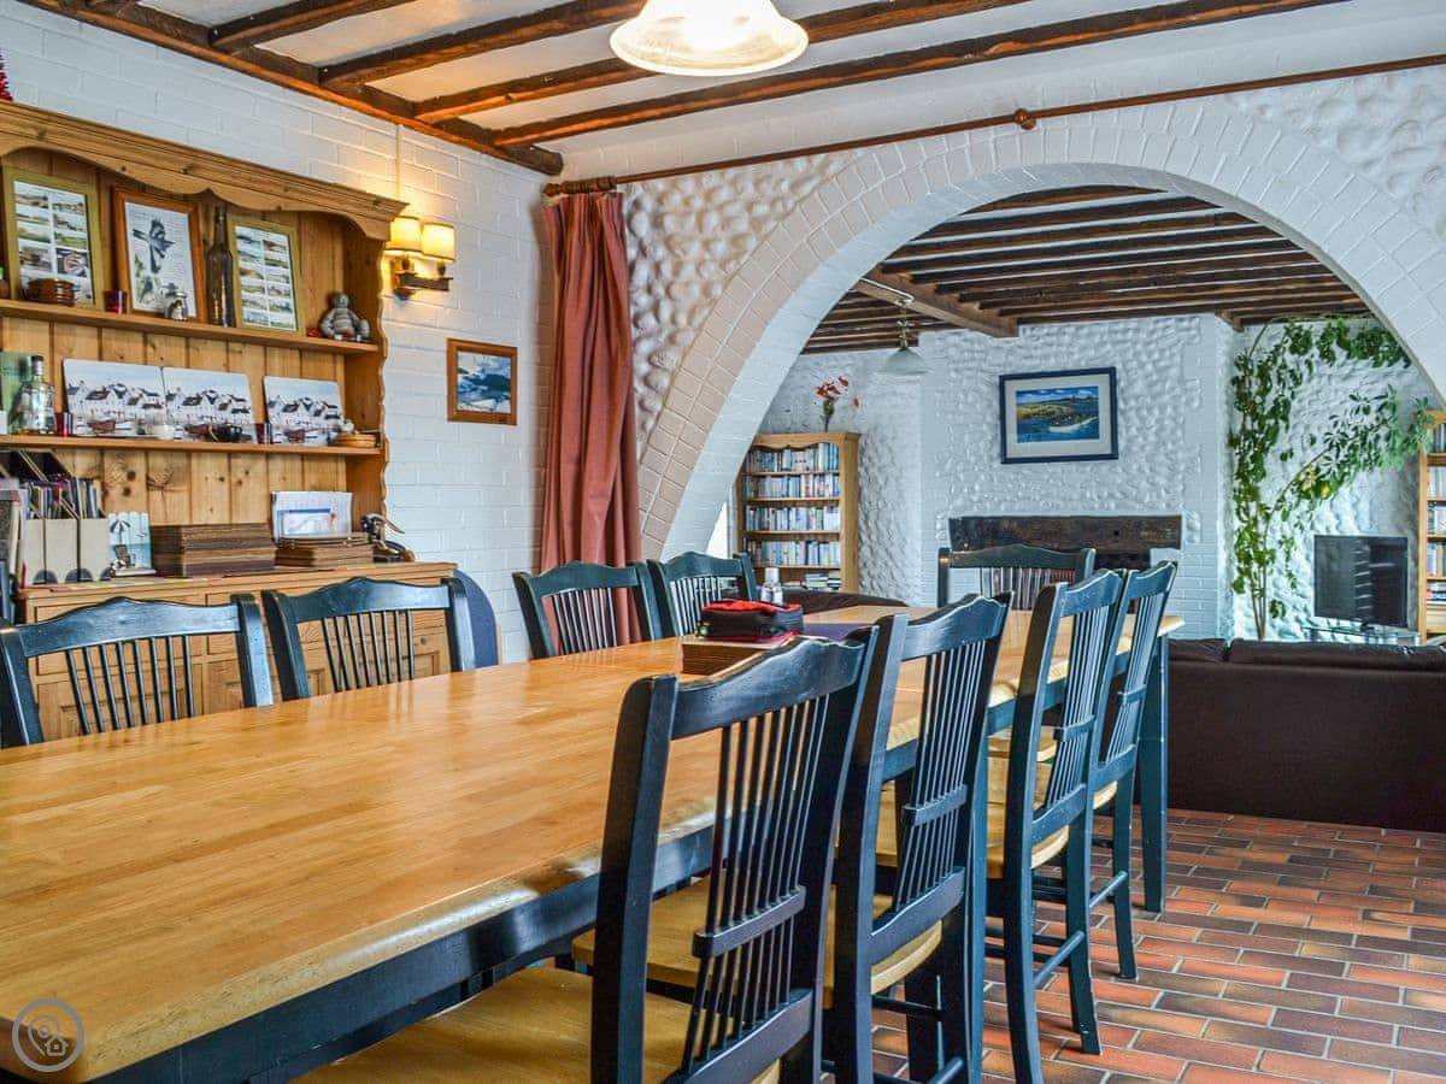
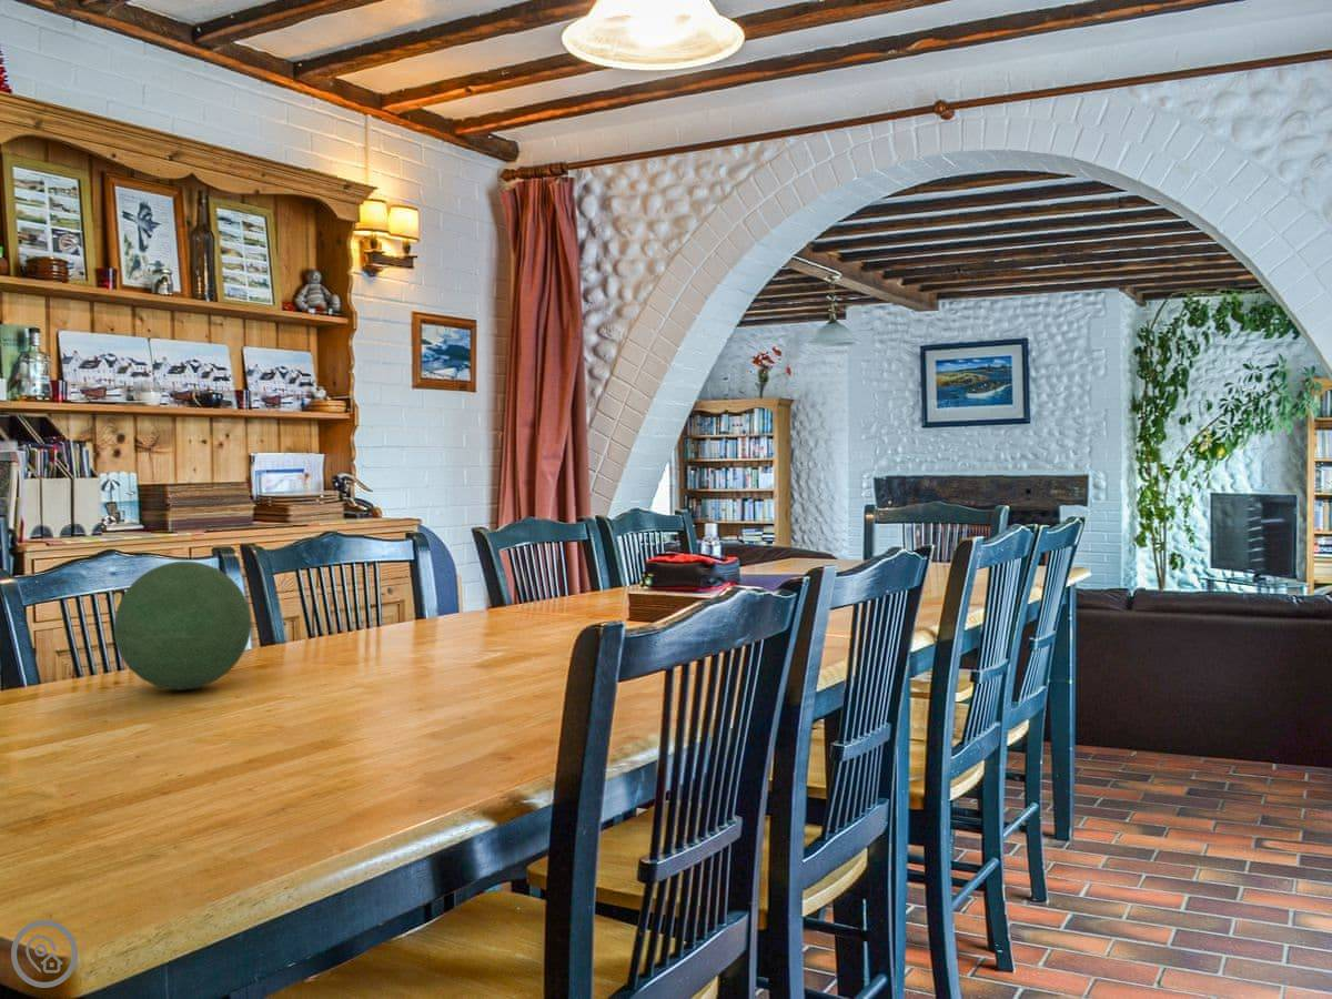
+ decorative orb [113,561,252,692]
